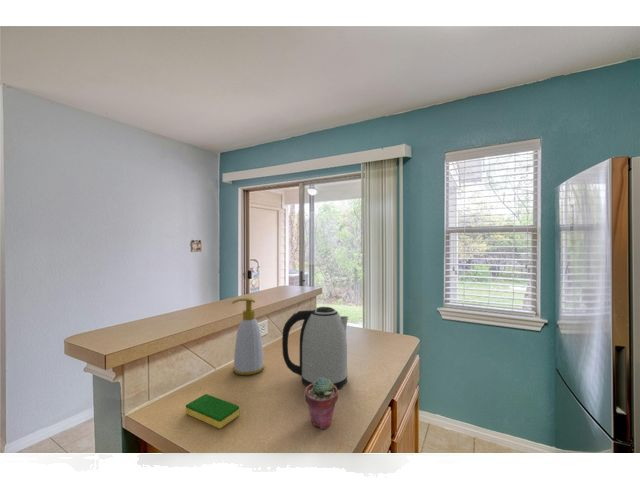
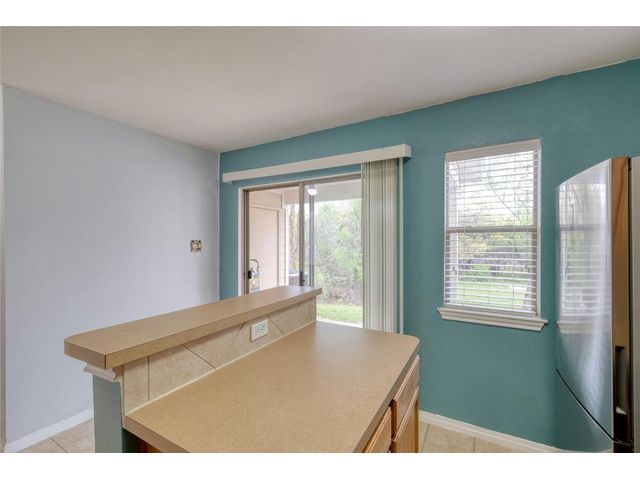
- potted succulent [303,377,339,430]
- dish sponge [185,393,240,429]
- soap bottle [231,297,265,376]
- kettle [281,306,349,390]
